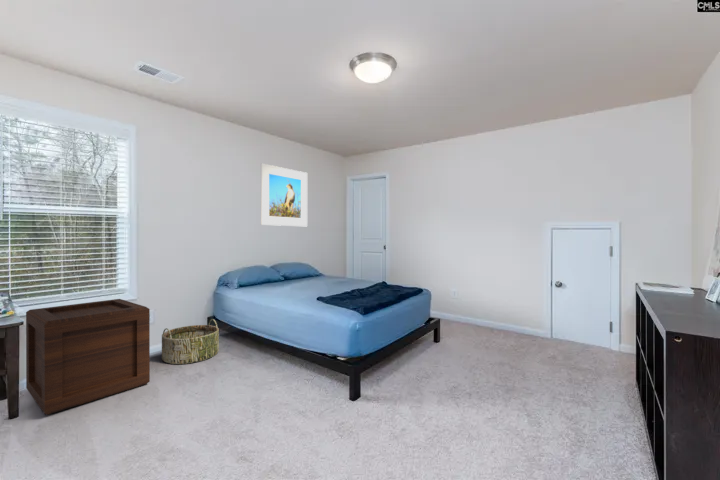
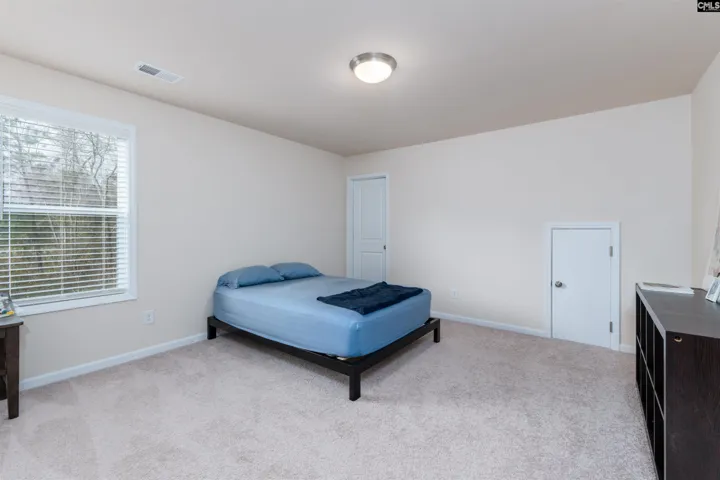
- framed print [260,163,308,227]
- basket [161,318,220,365]
- wooden crate [25,298,151,416]
